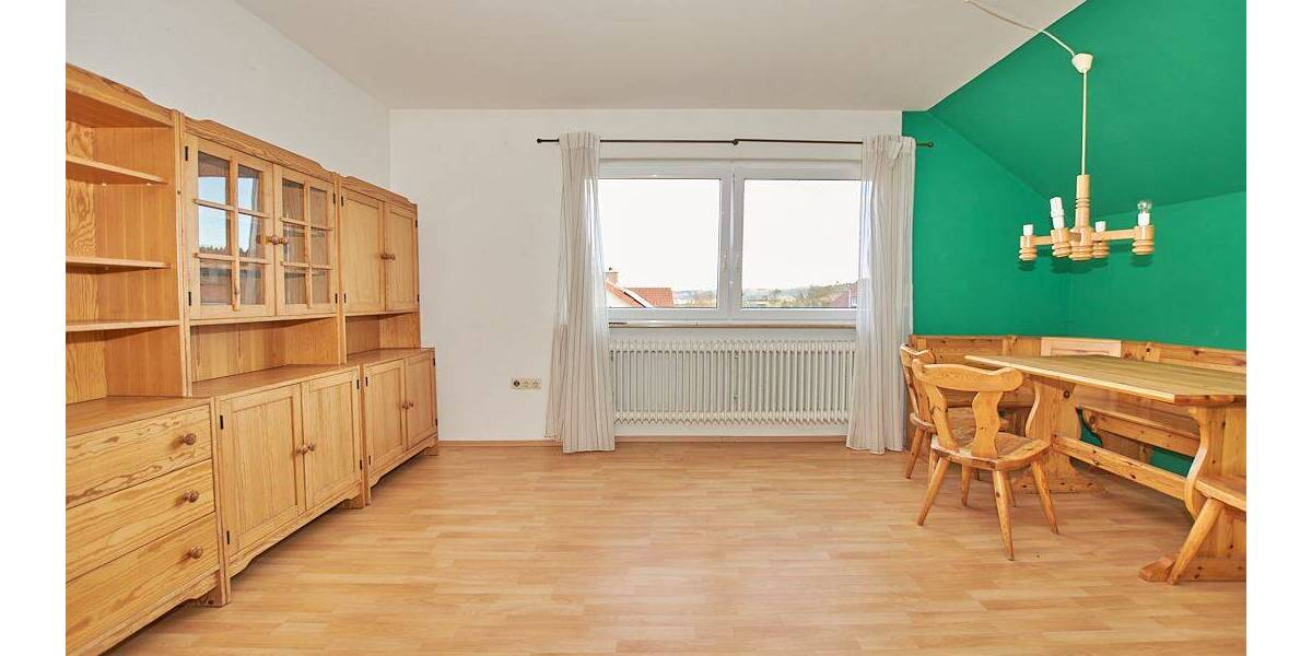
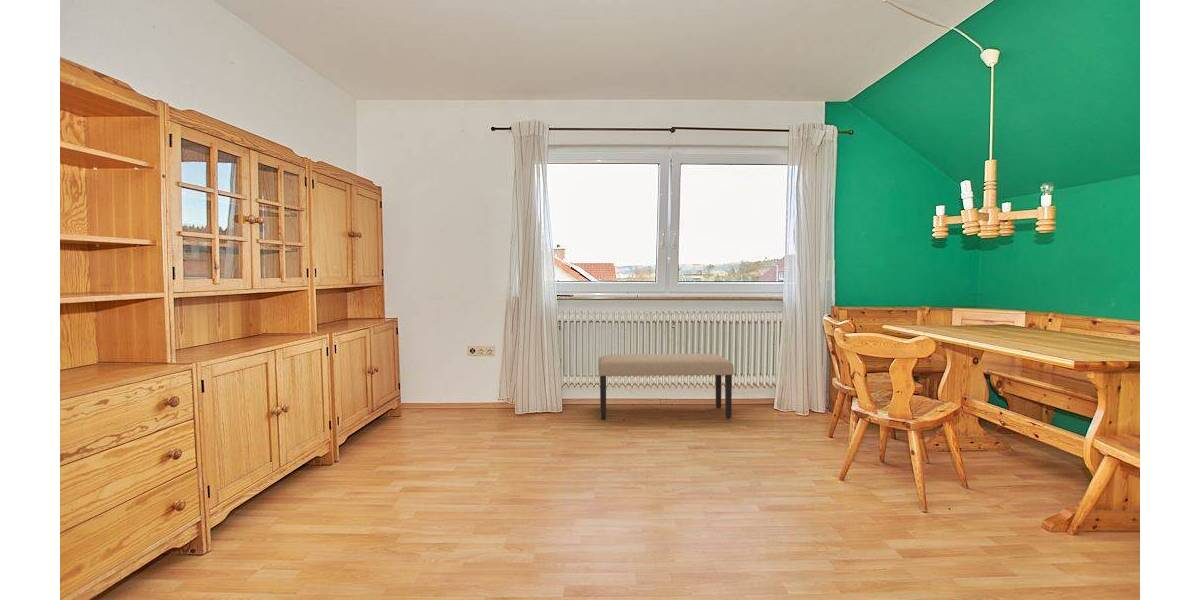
+ bench [597,353,735,420]
